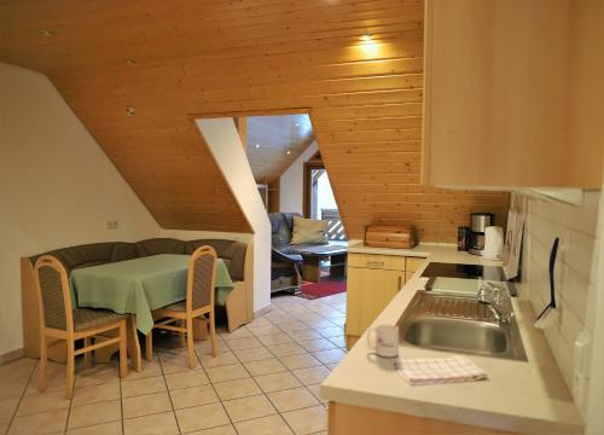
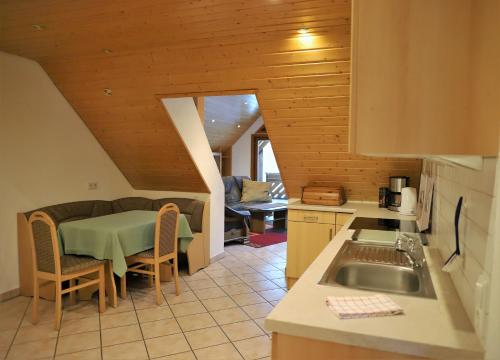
- mug [366,324,400,358]
